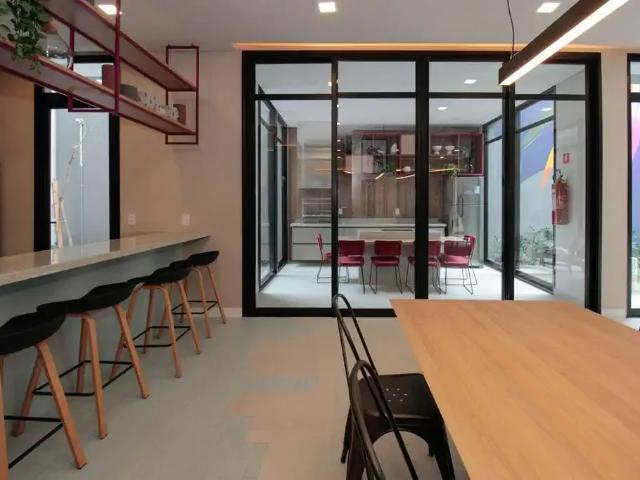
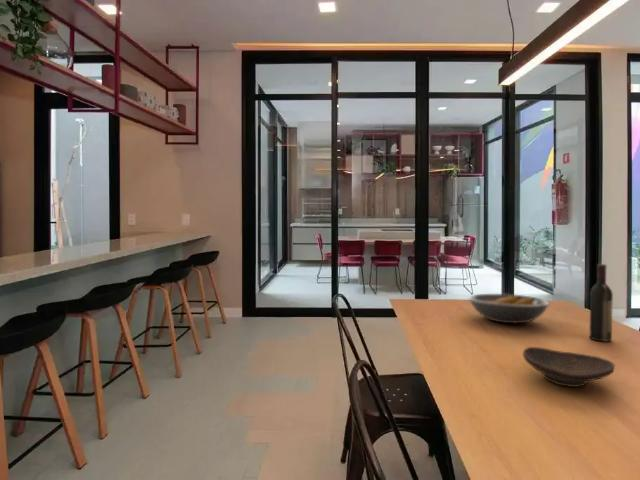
+ decorative bowl [522,346,616,388]
+ wine bottle [589,263,614,343]
+ fruit bowl [468,293,551,324]
